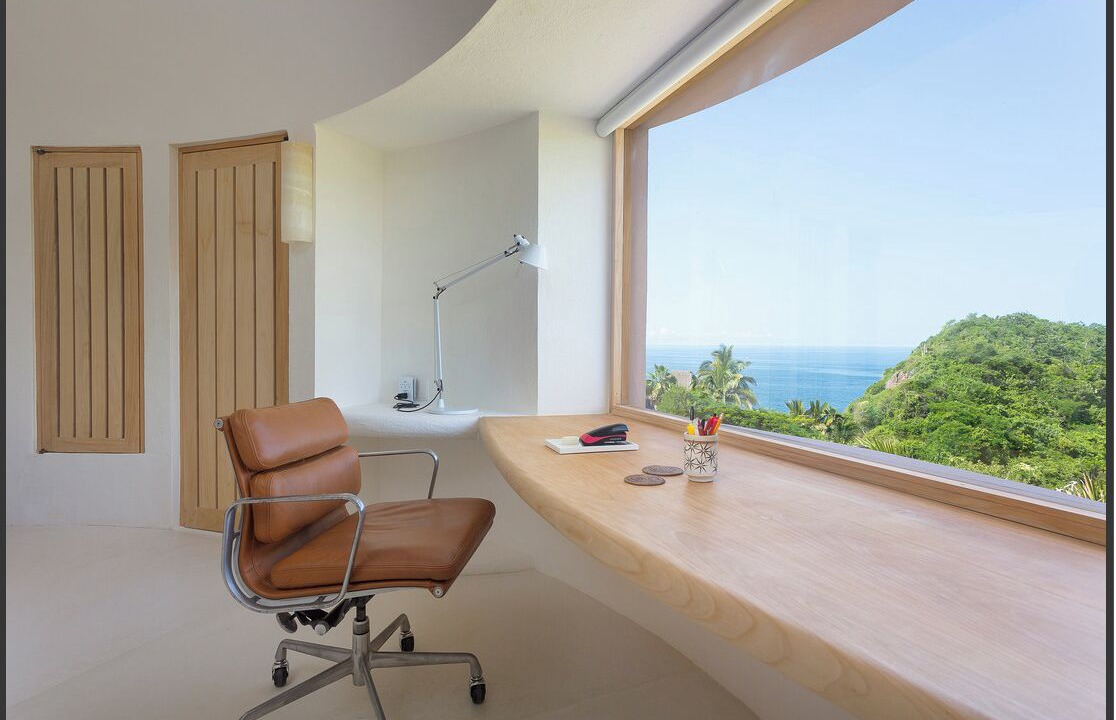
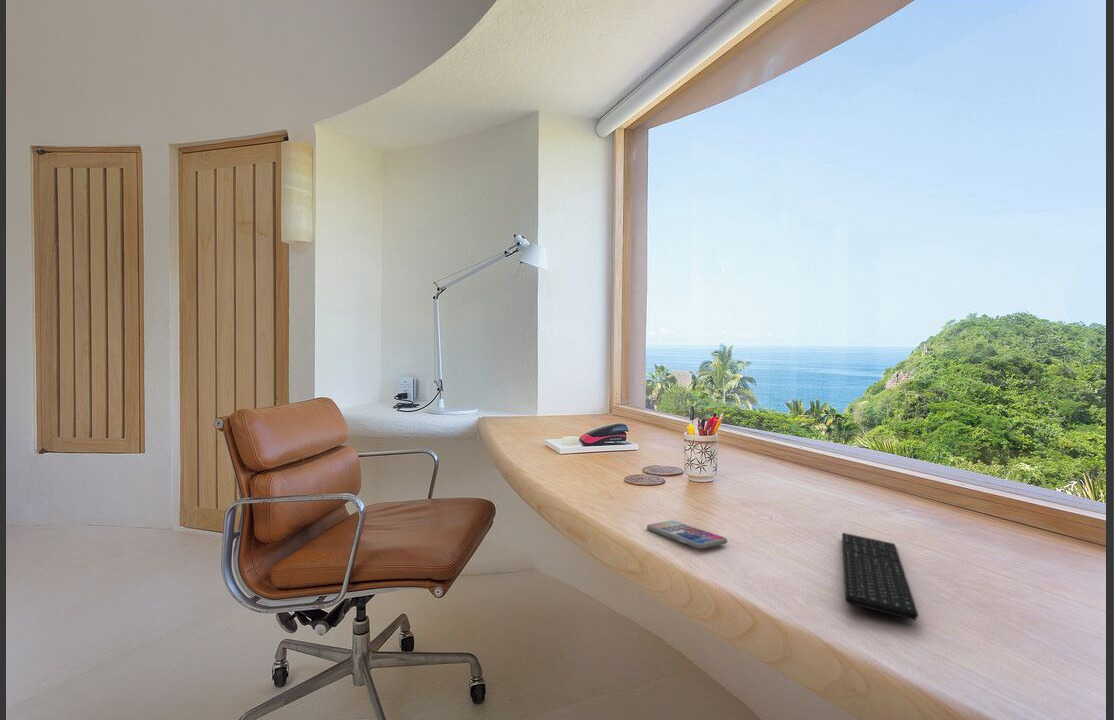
+ smartphone [646,520,728,550]
+ keyboard [841,532,919,622]
